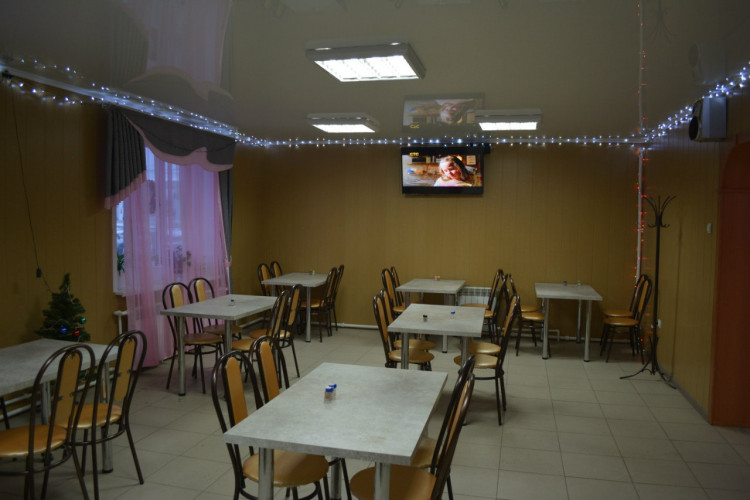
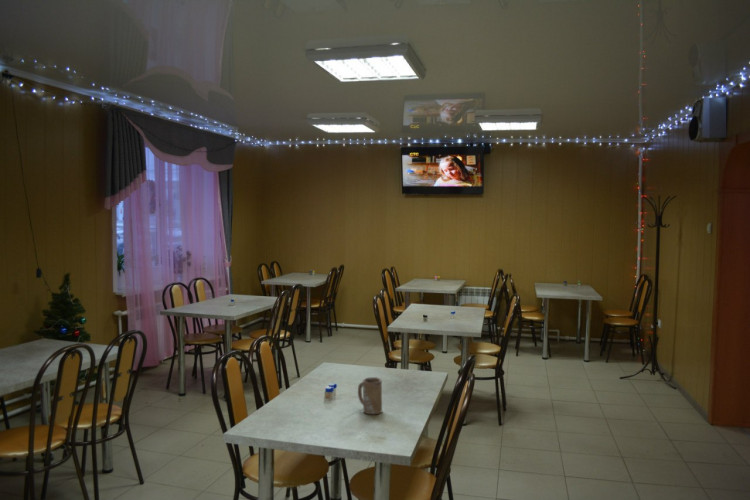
+ mug [357,376,383,415]
